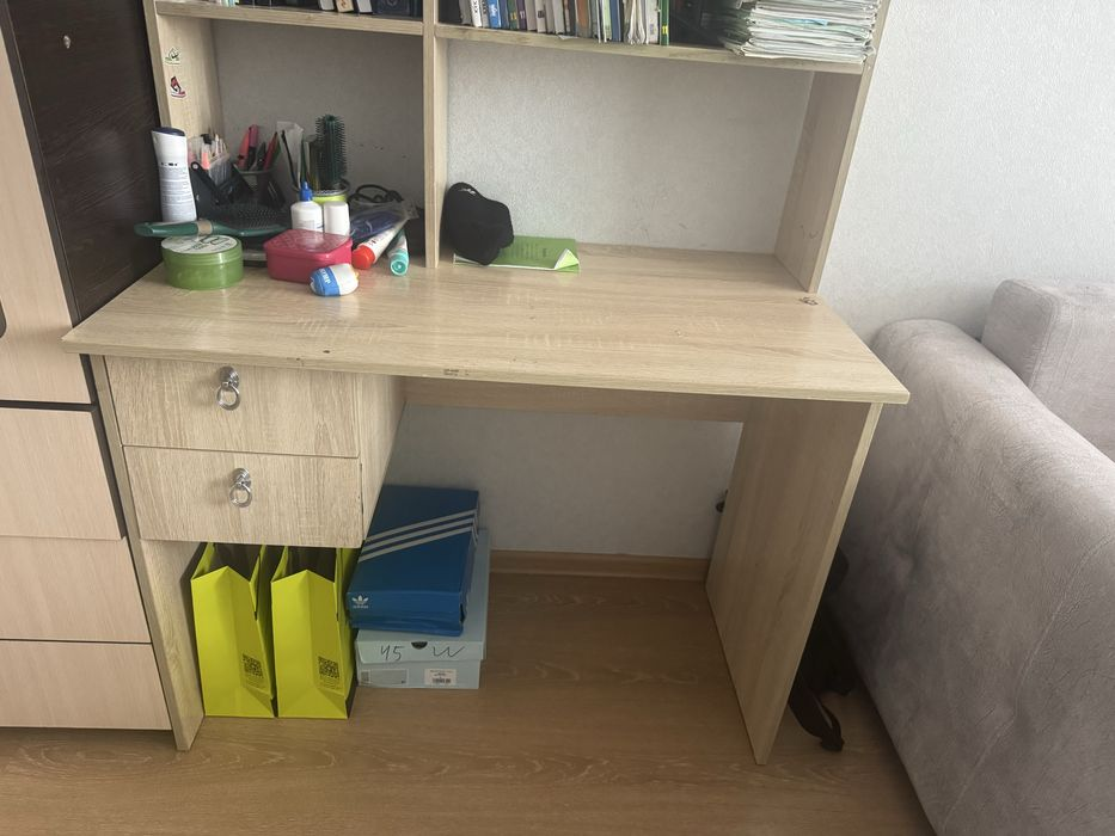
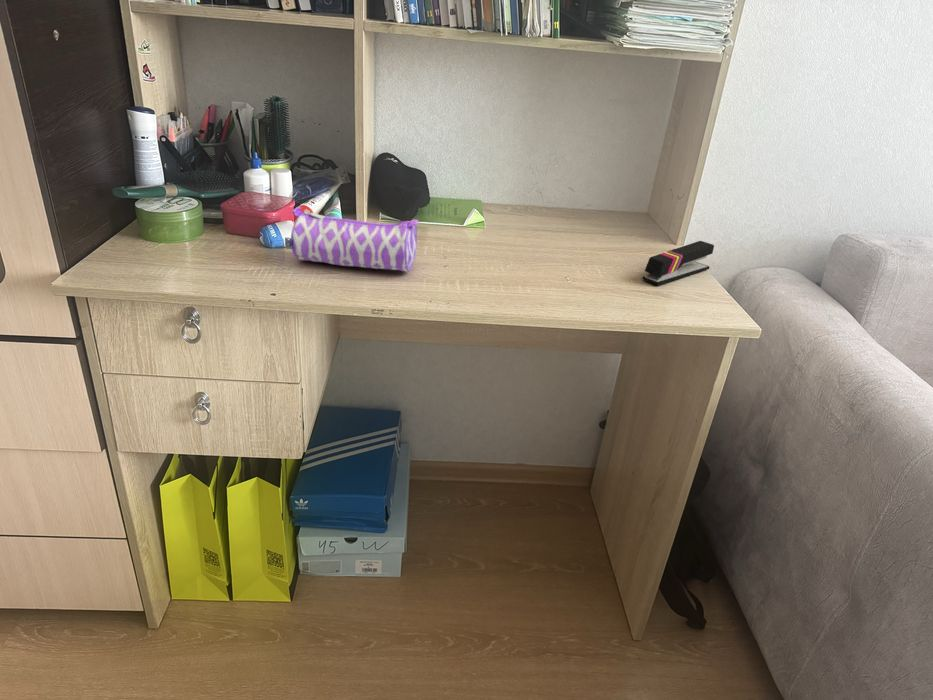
+ stapler [642,240,715,286]
+ pencil case [284,205,420,273]
